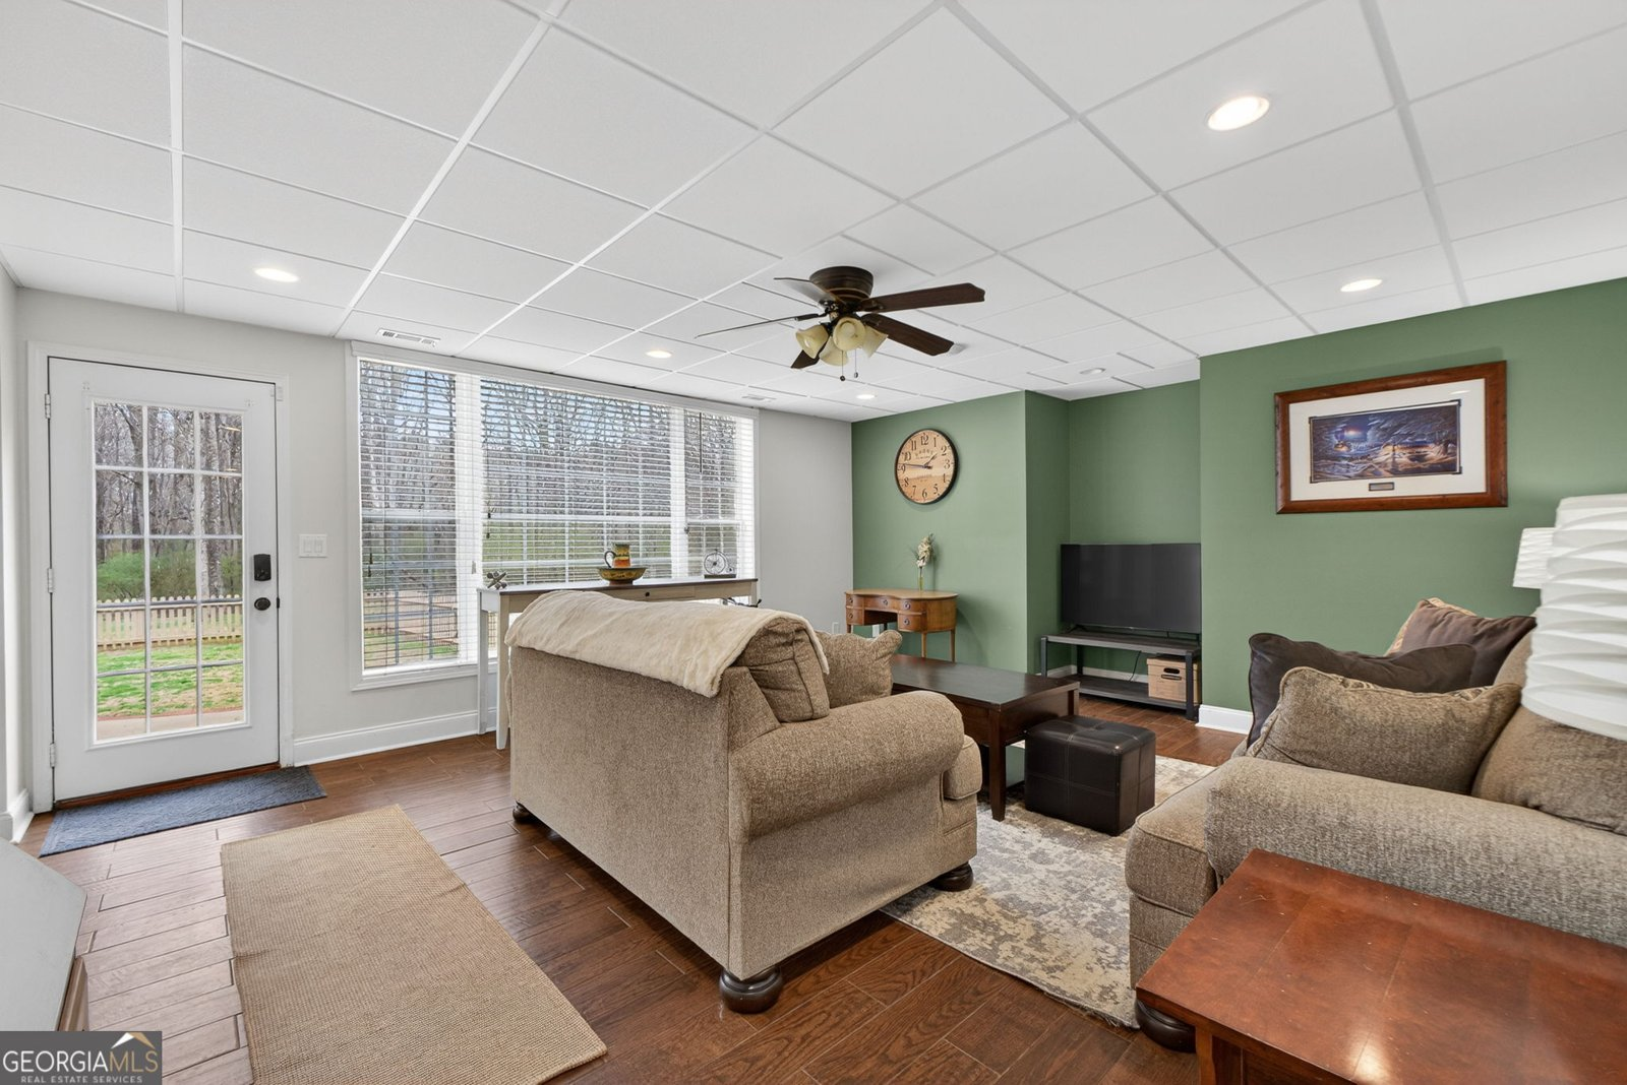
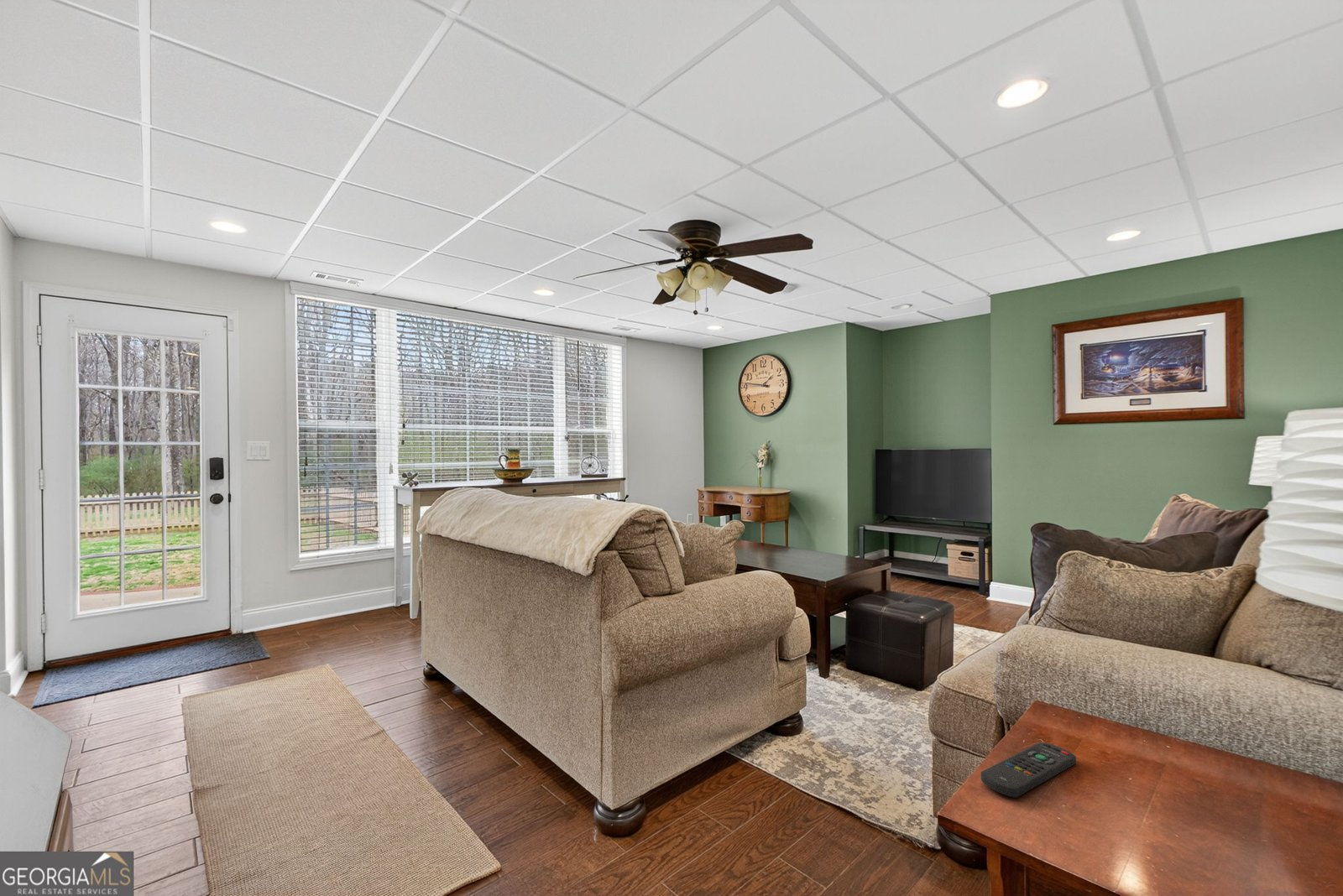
+ remote control [980,742,1077,799]
